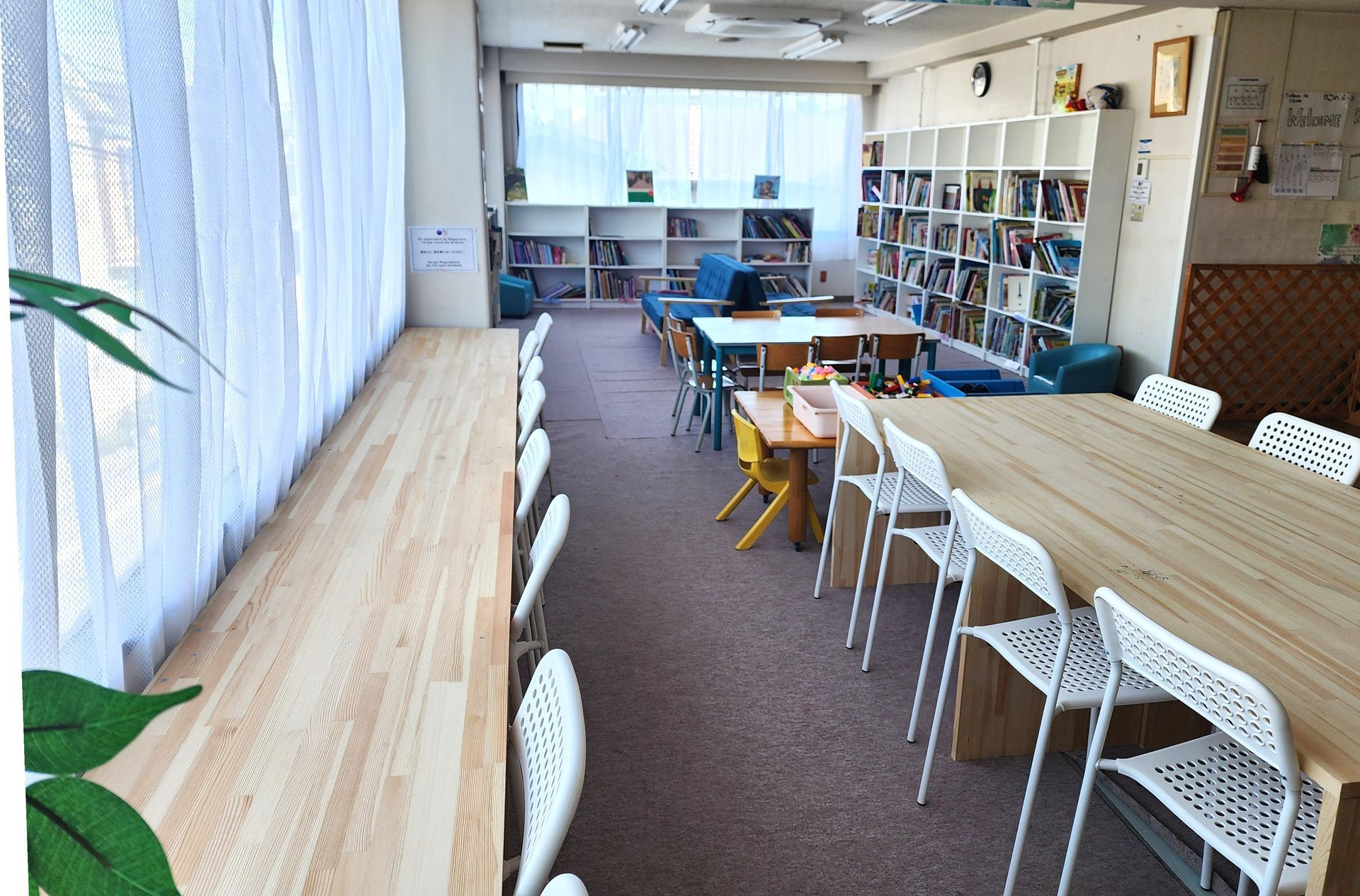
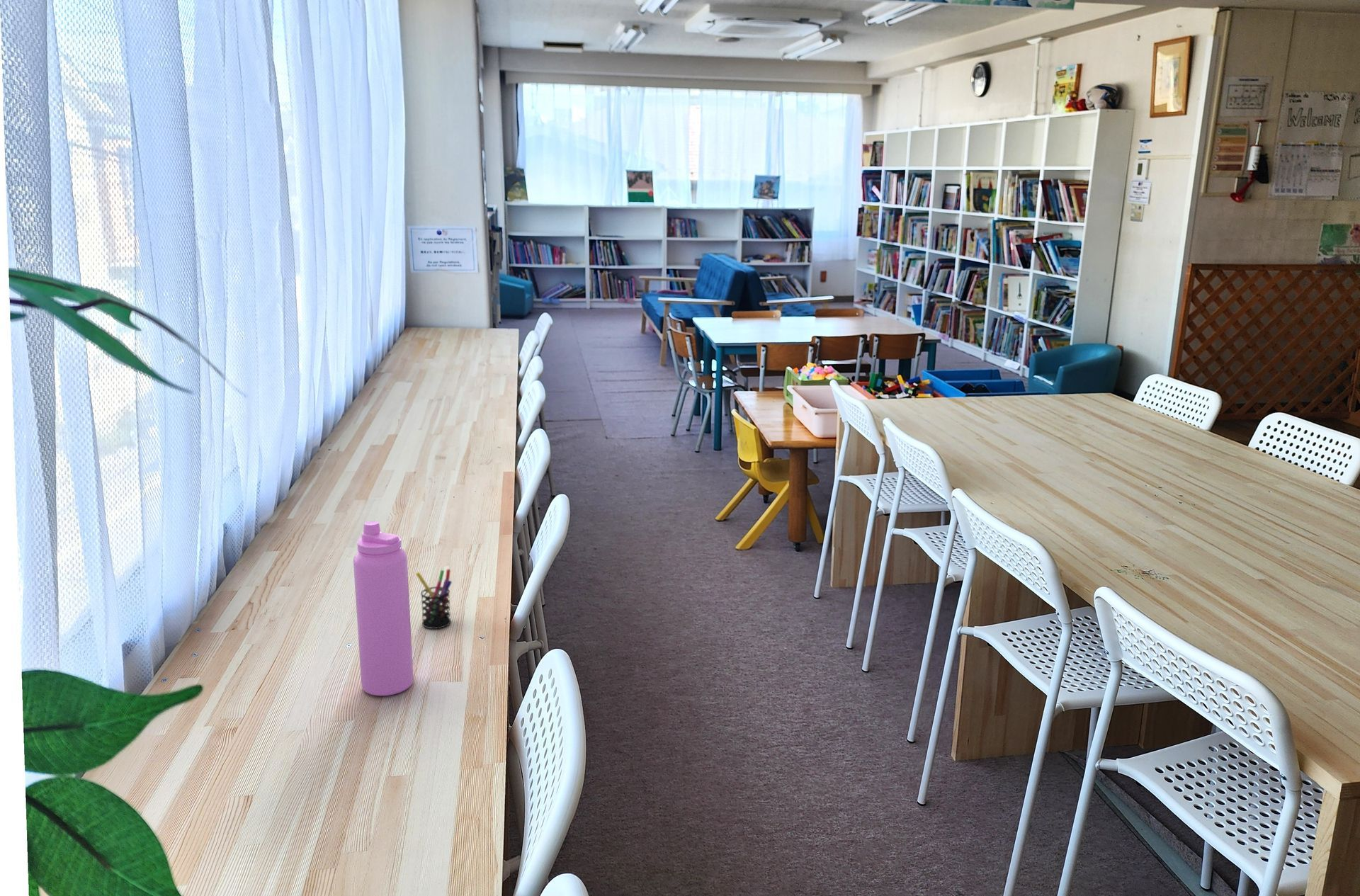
+ pen holder [415,569,453,630]
+ water bottle [353,521,414,697]
